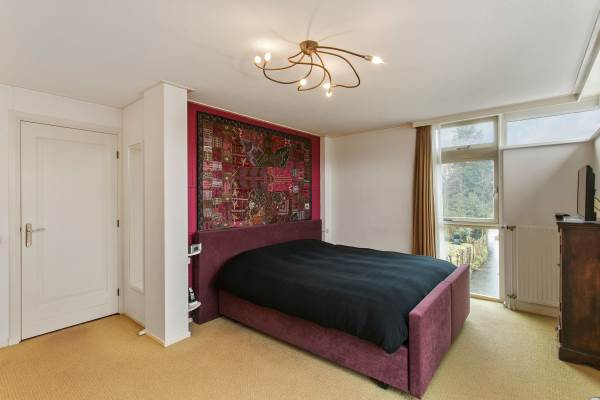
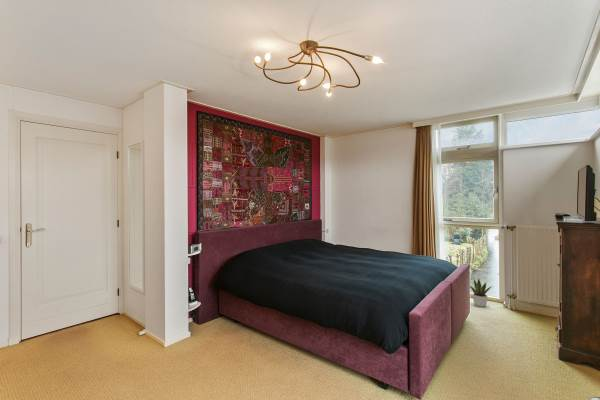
+ potted plant [469,278,493,308]
